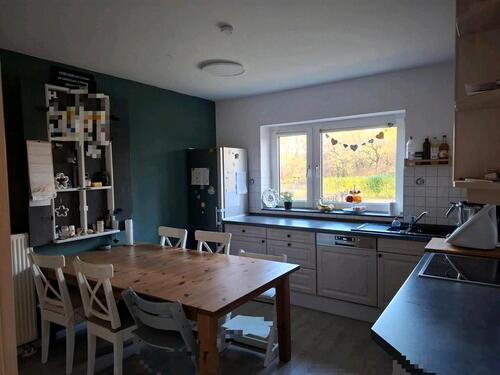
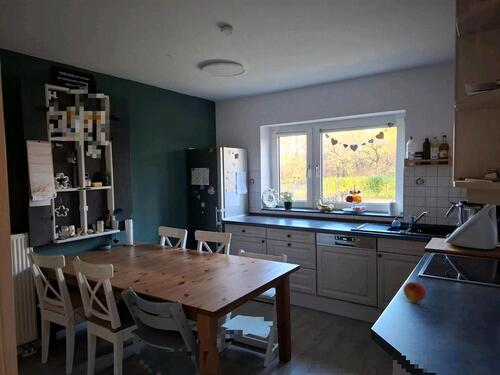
+ fruit [402,281,427,303]
